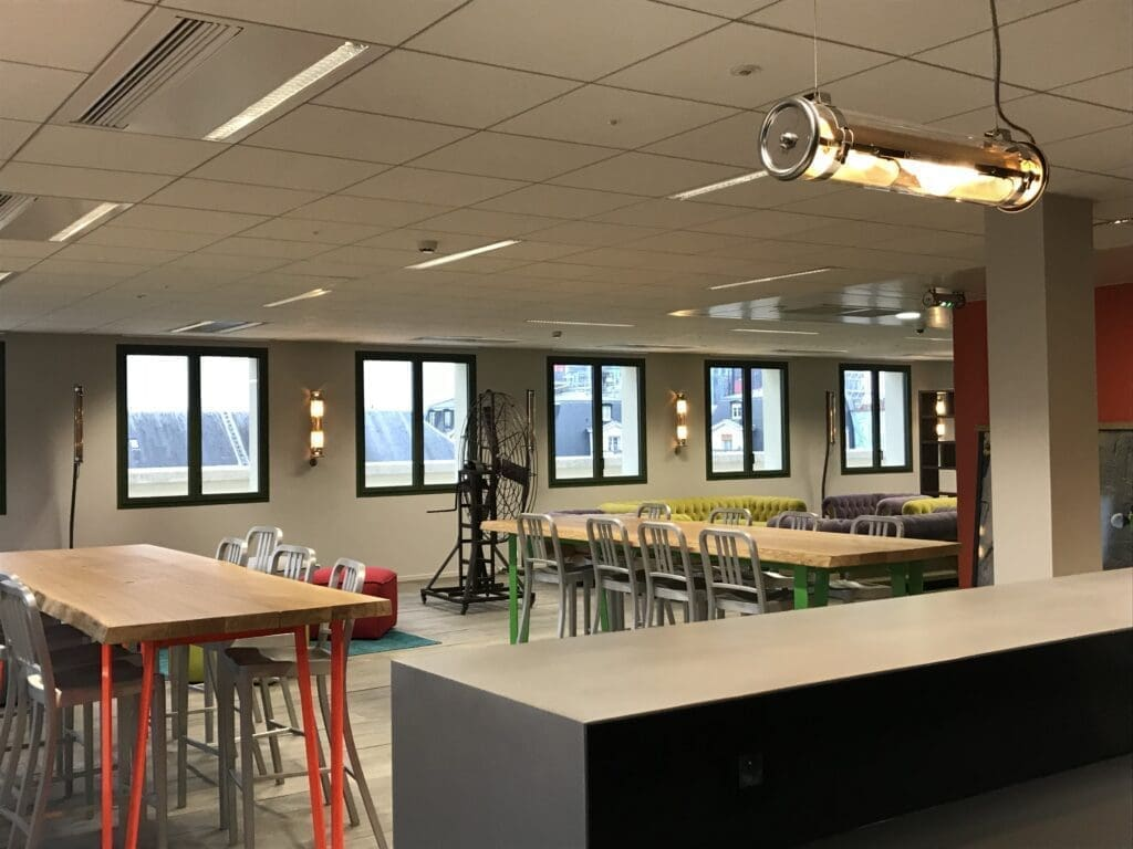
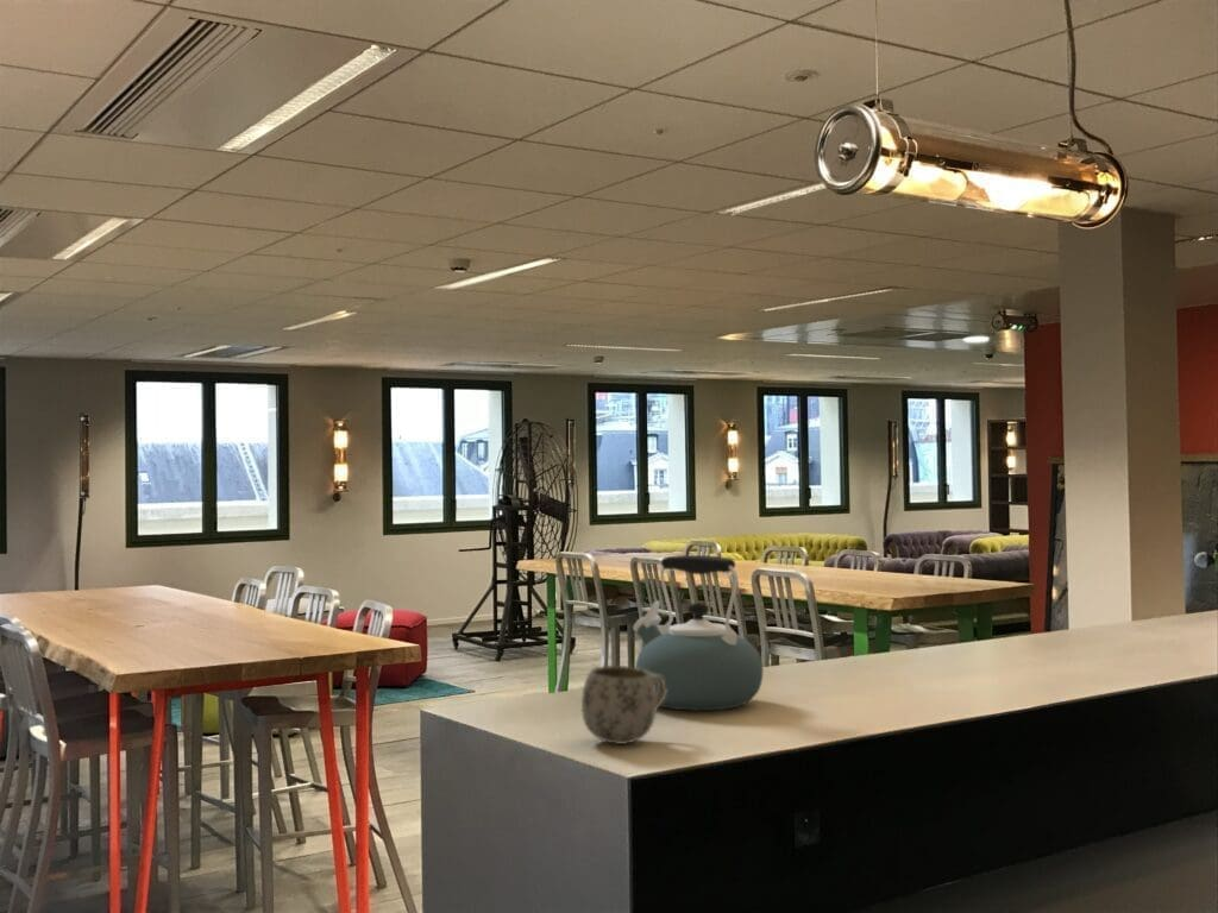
+ mug [580,665,667,745]
+ kettle [632,554,765,712]
